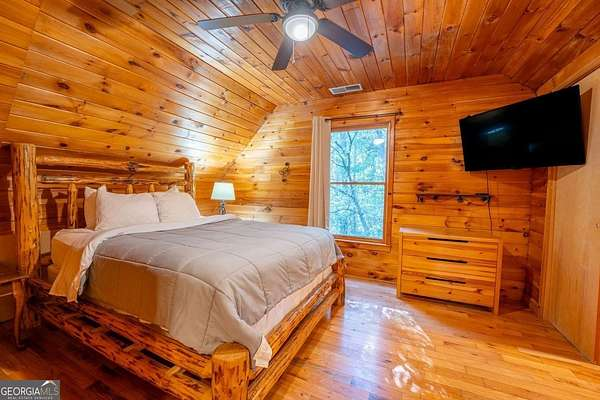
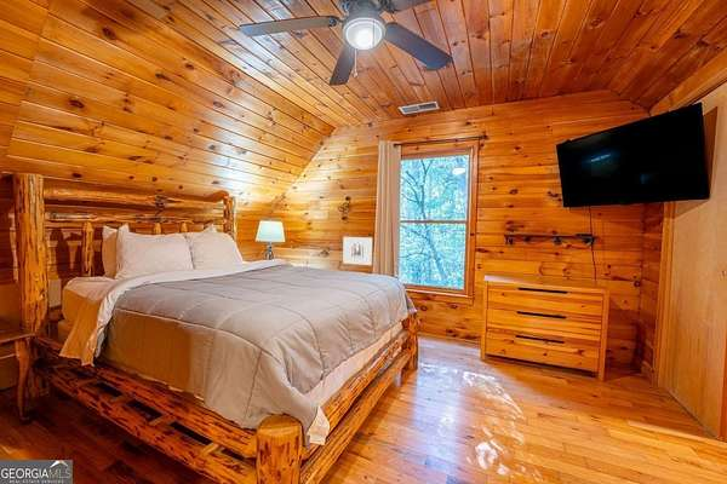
+ wall art [342,236,374,267]
